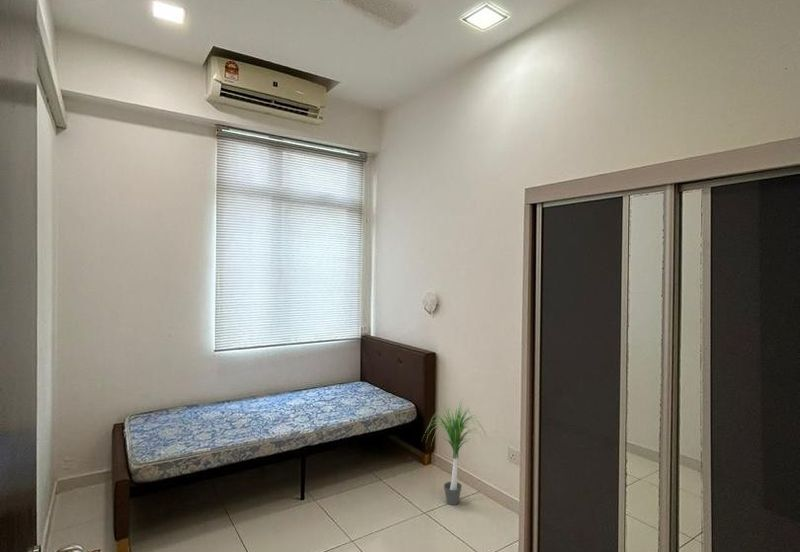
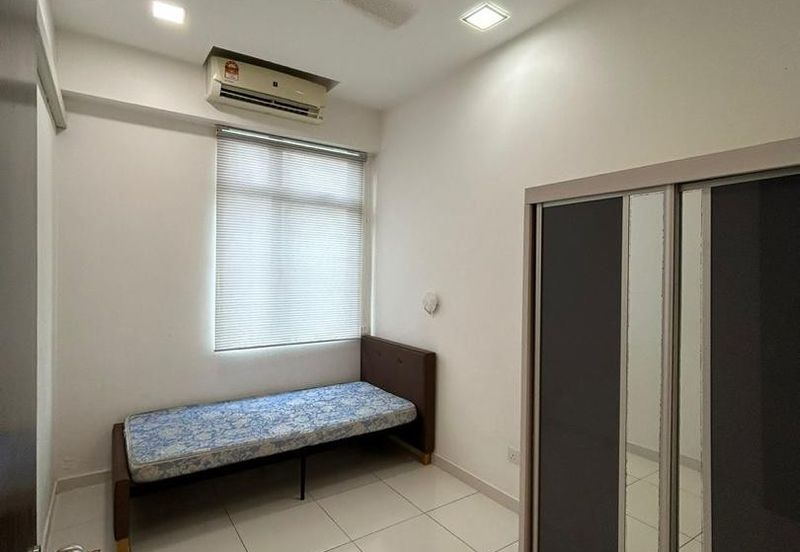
- potted plant [421,399,489,506]
